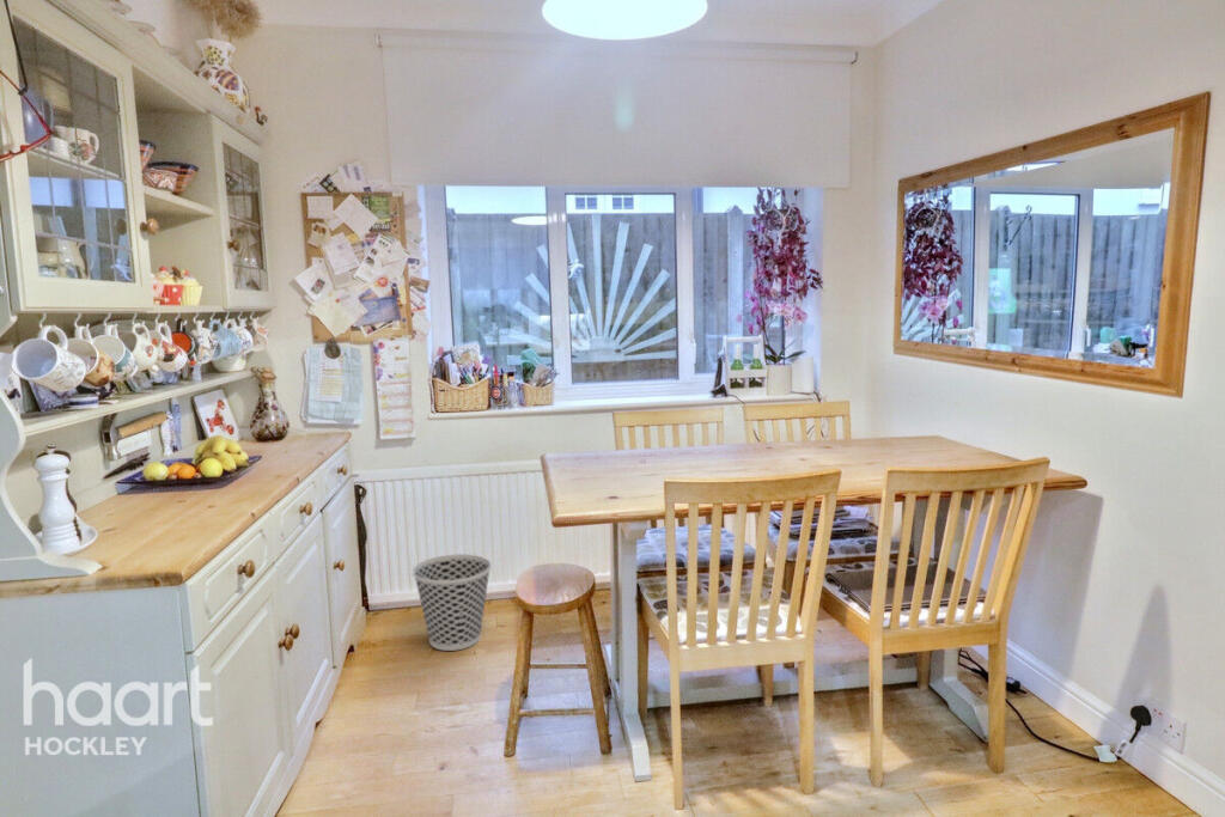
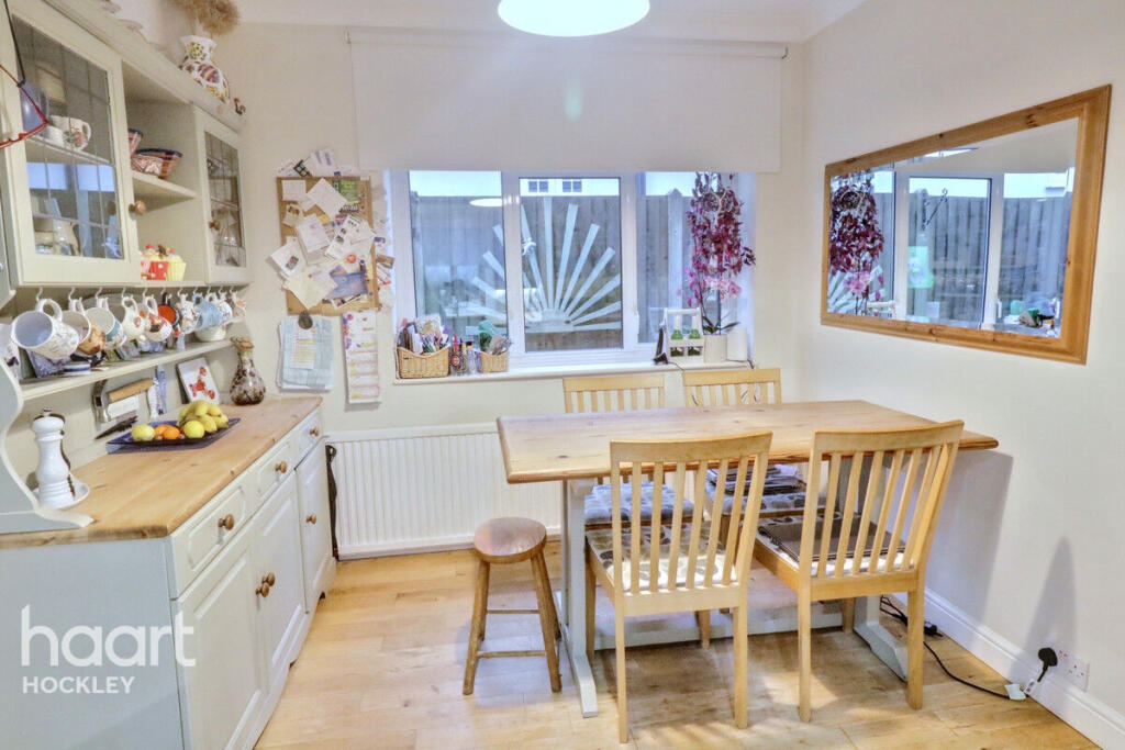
- wastebasket [412,553,493,652]
